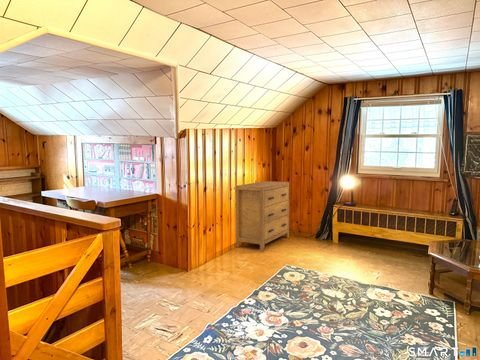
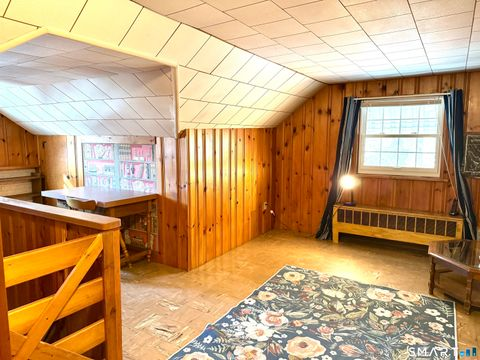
- dresser [235,180,290,252]
